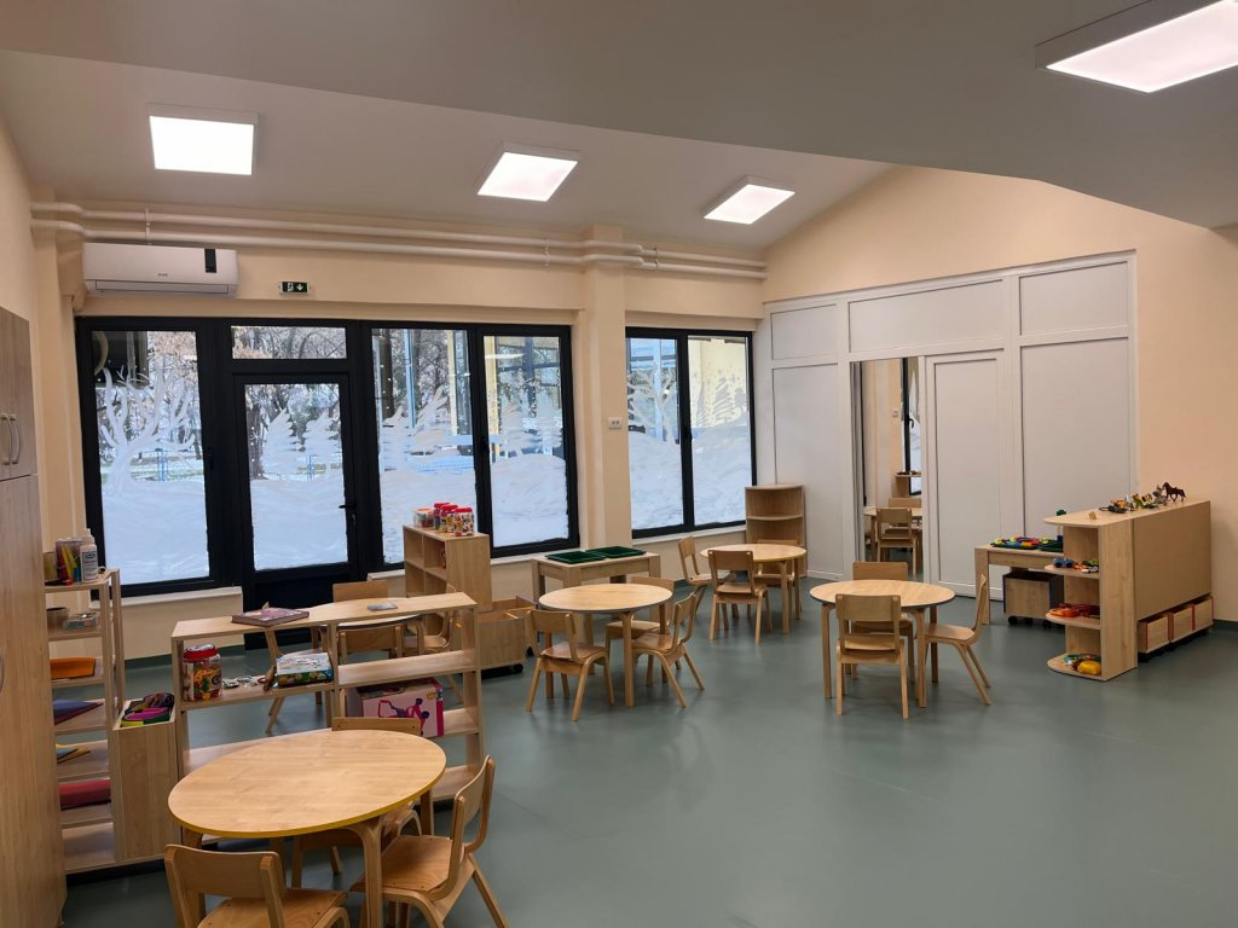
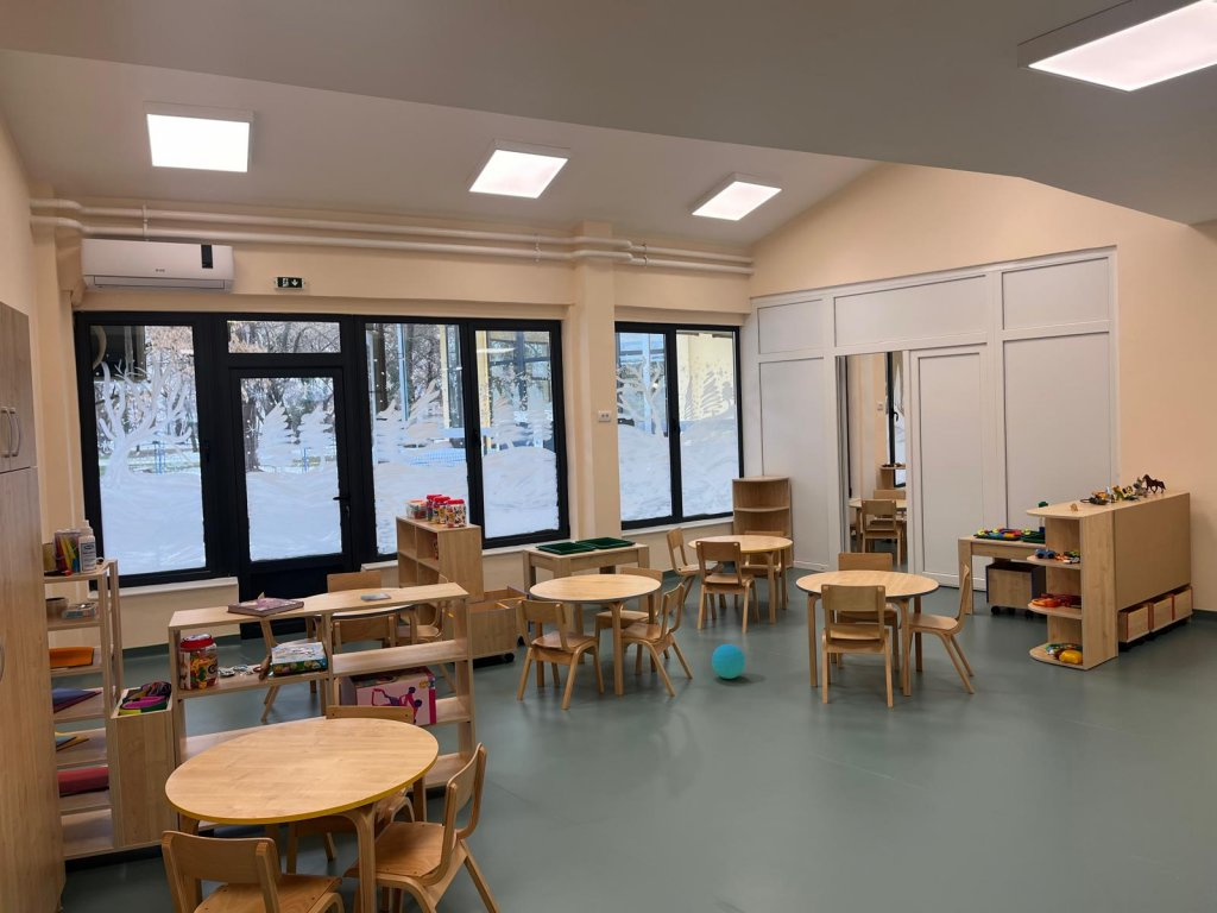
+ ball [711,643,746,680]
